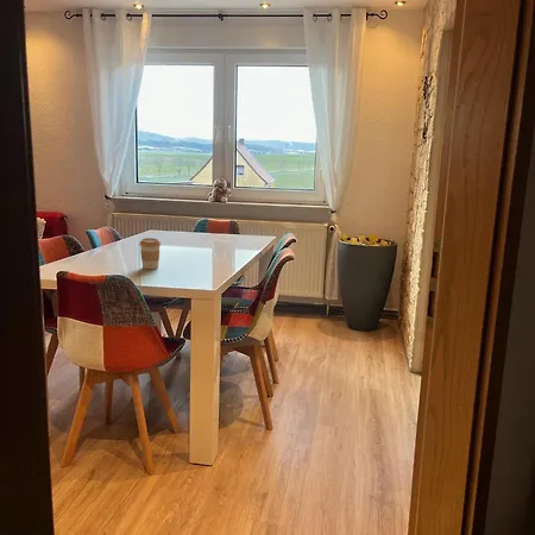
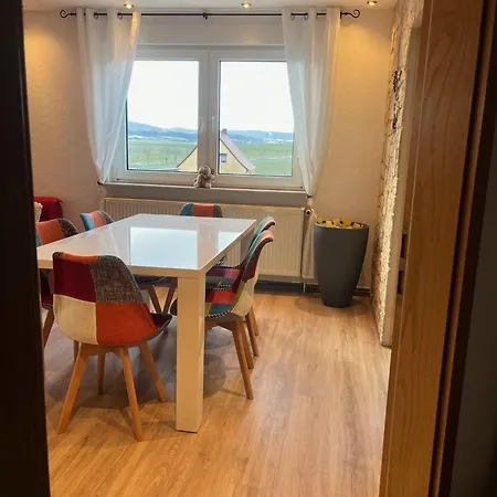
- coffee cup [138,237,162,270]
